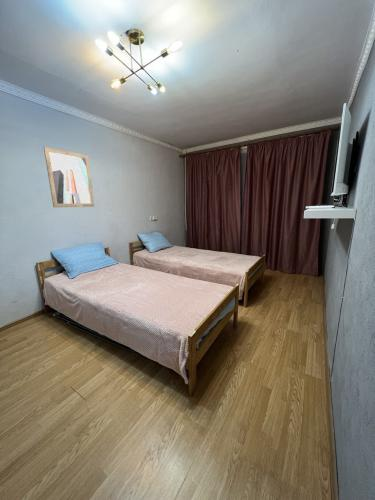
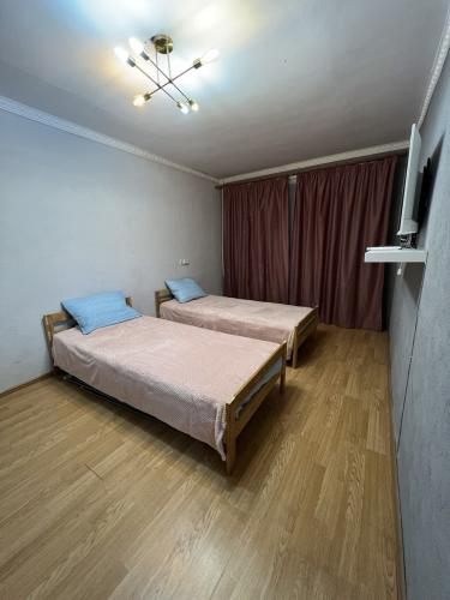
- wall art [43,146,95,208]
